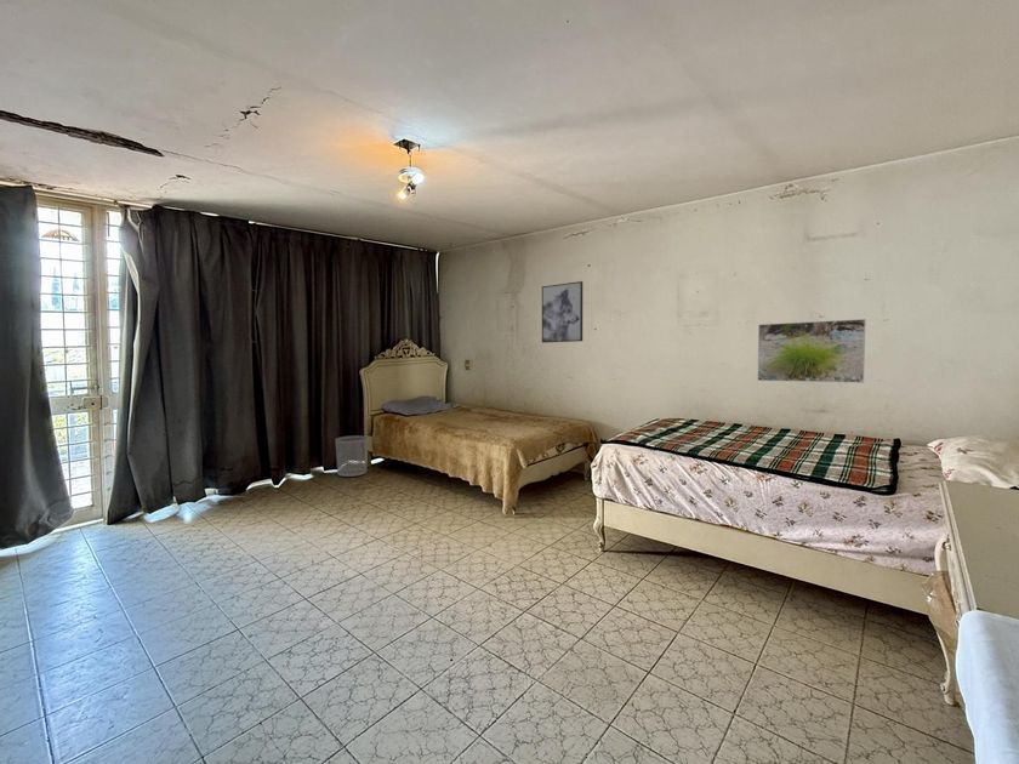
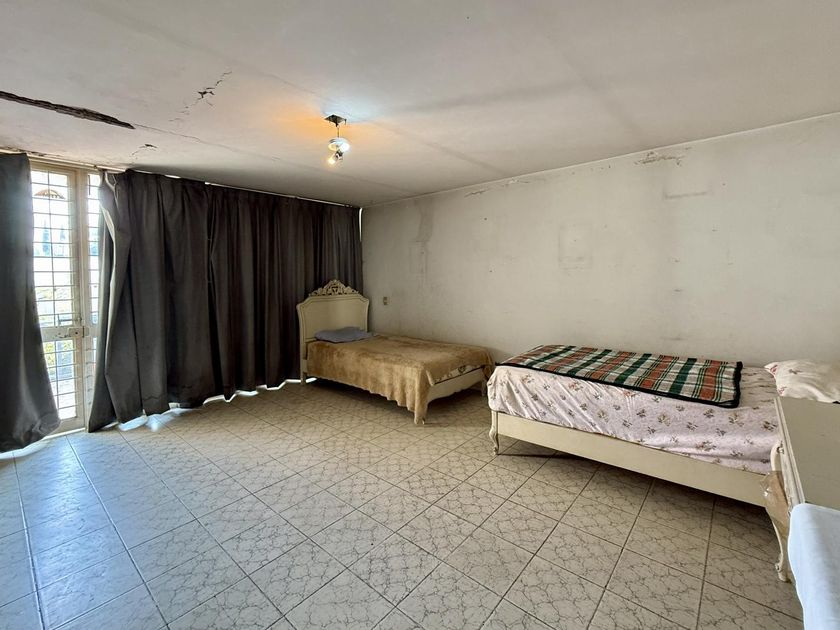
- wall art [541,280,583,343]
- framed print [757,318,867,384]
- waste bin [335,434,369,478]
